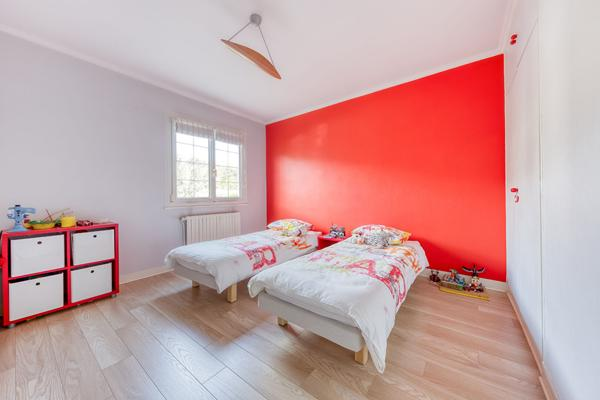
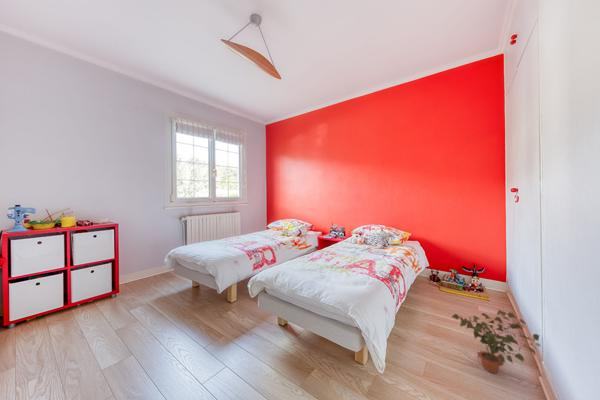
+ potted plant [451,309,541,374]
